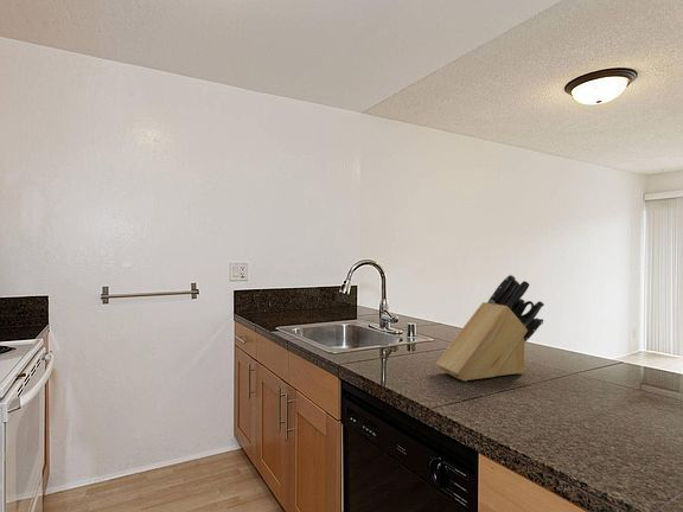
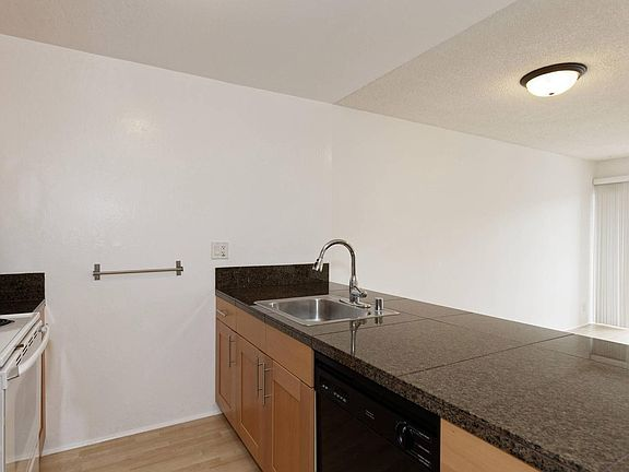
- knife block [435,274,545,382]
